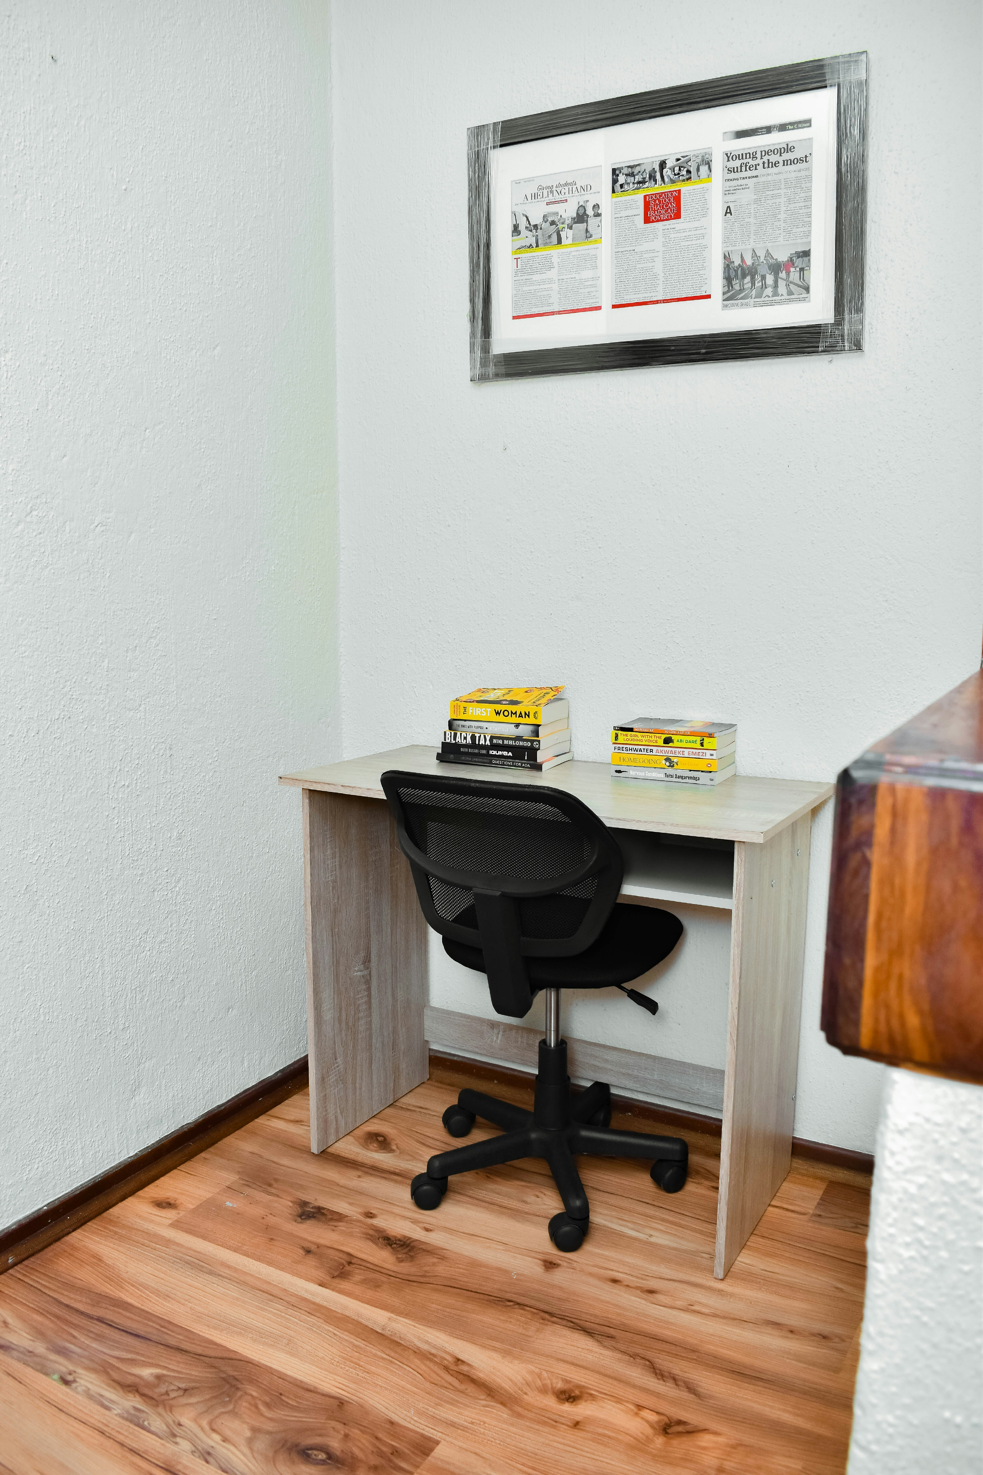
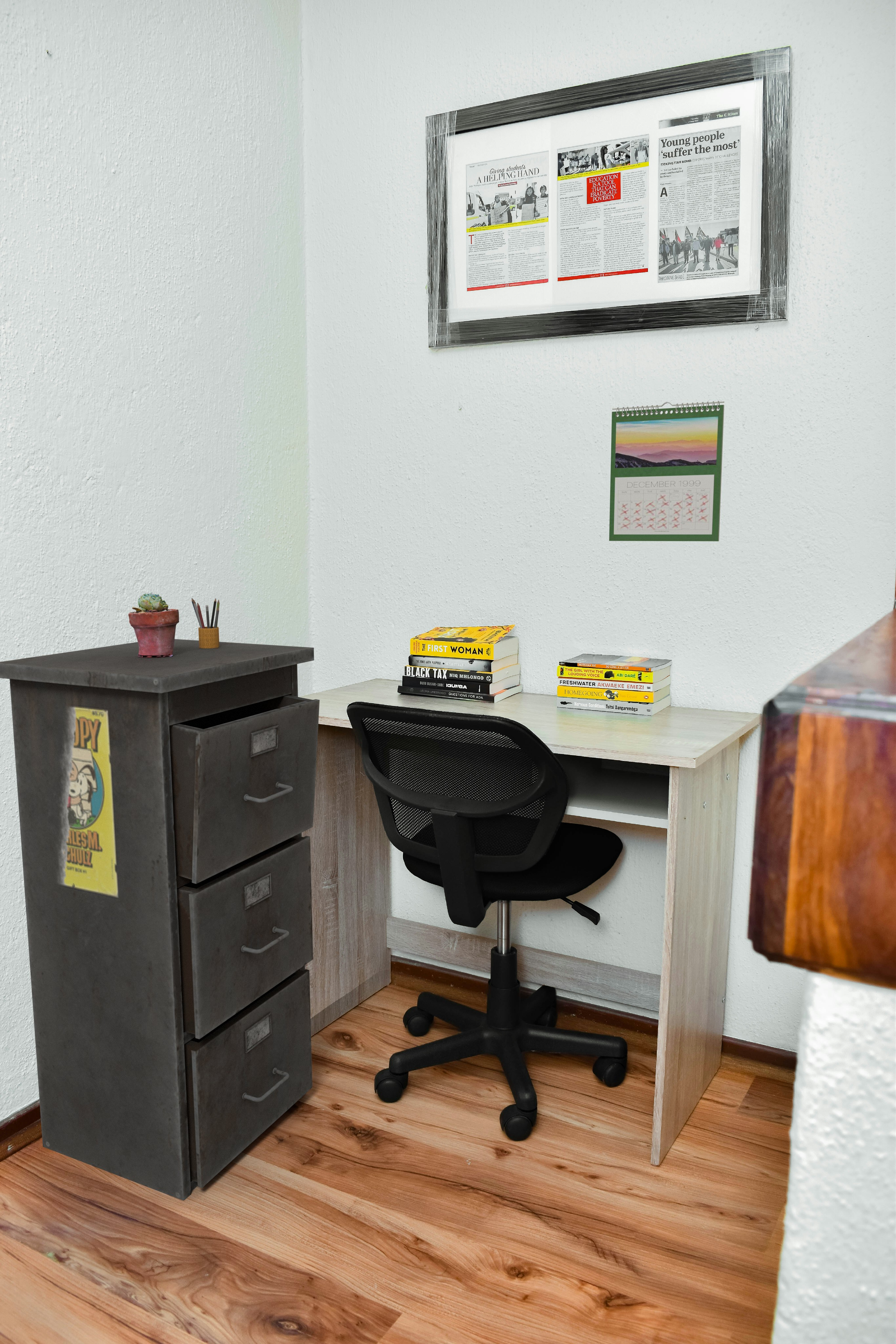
+ potted succulent [128,592,179,658]
+ calendar [609,401,725,542]
+ filing cabinet [0,639,320,1201]
+ pencil box [191,598,220,649]
